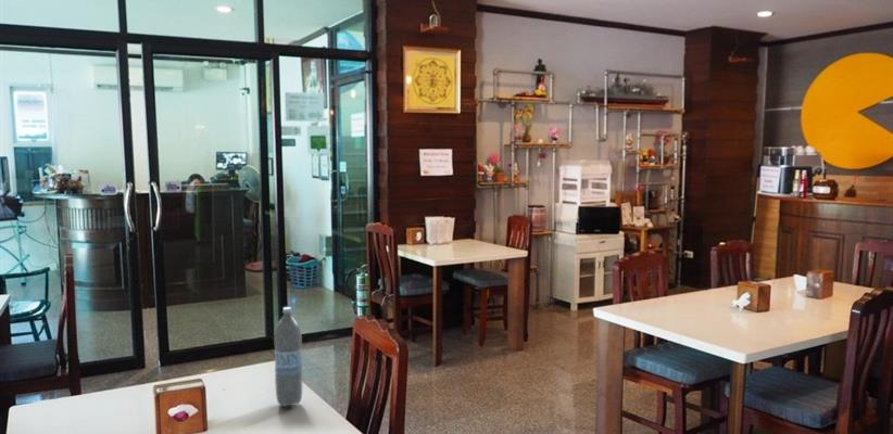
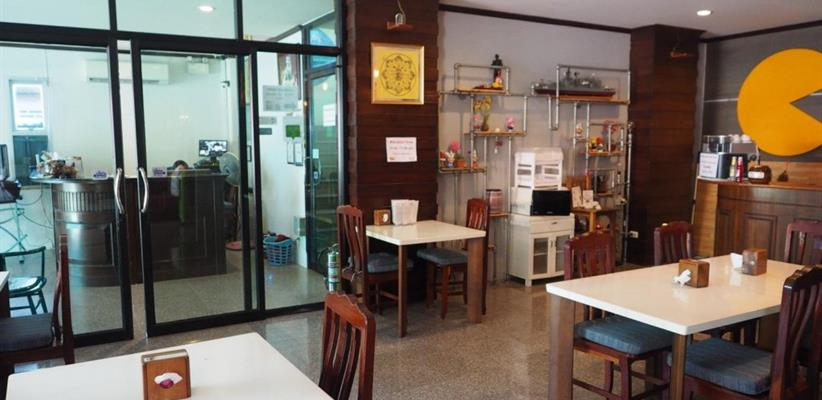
- water bottle [273,306,303,407]
